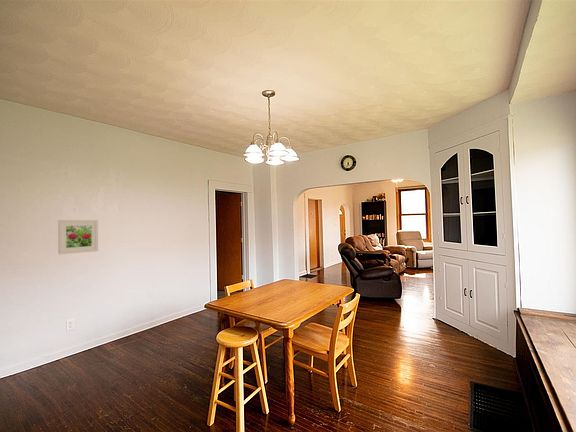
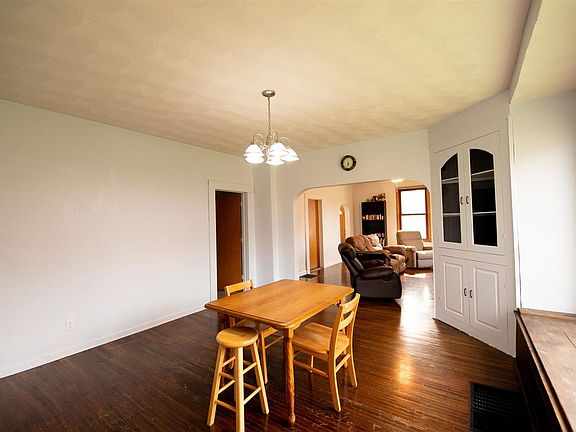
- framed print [57,219,99,255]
